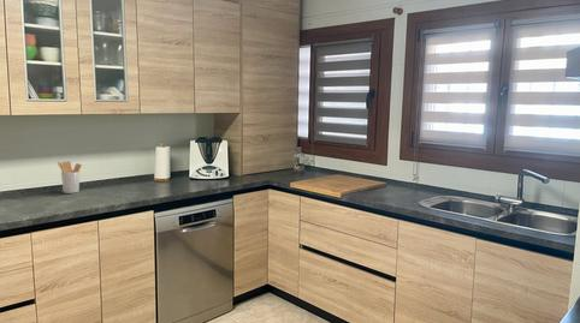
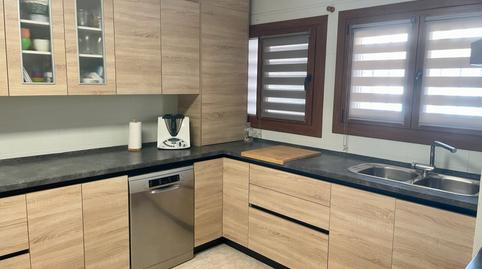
- utensil holder [57,160,83,195]
